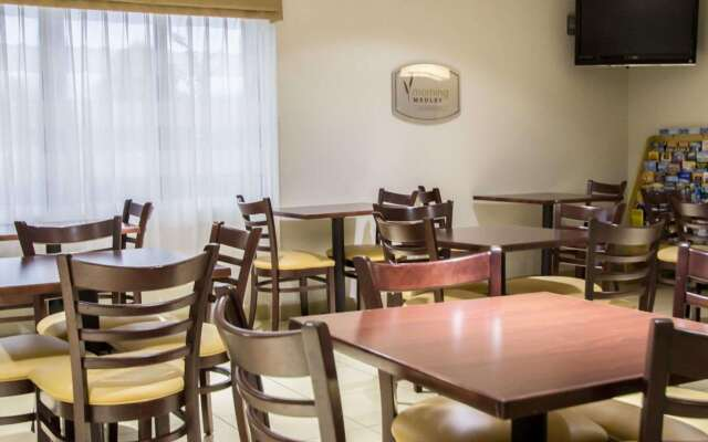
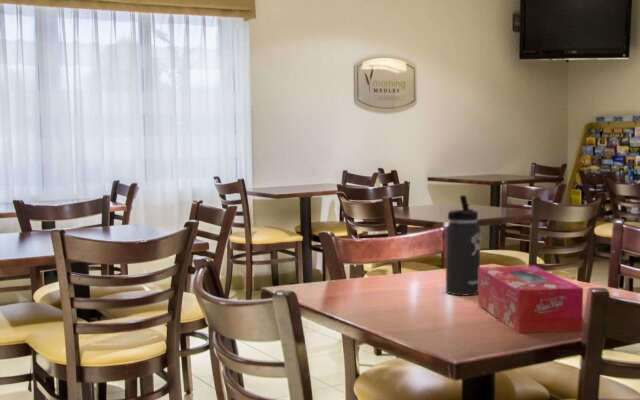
+ thermos bottle [444,194,482,297]
+ tissue box [477,265,584,334]
